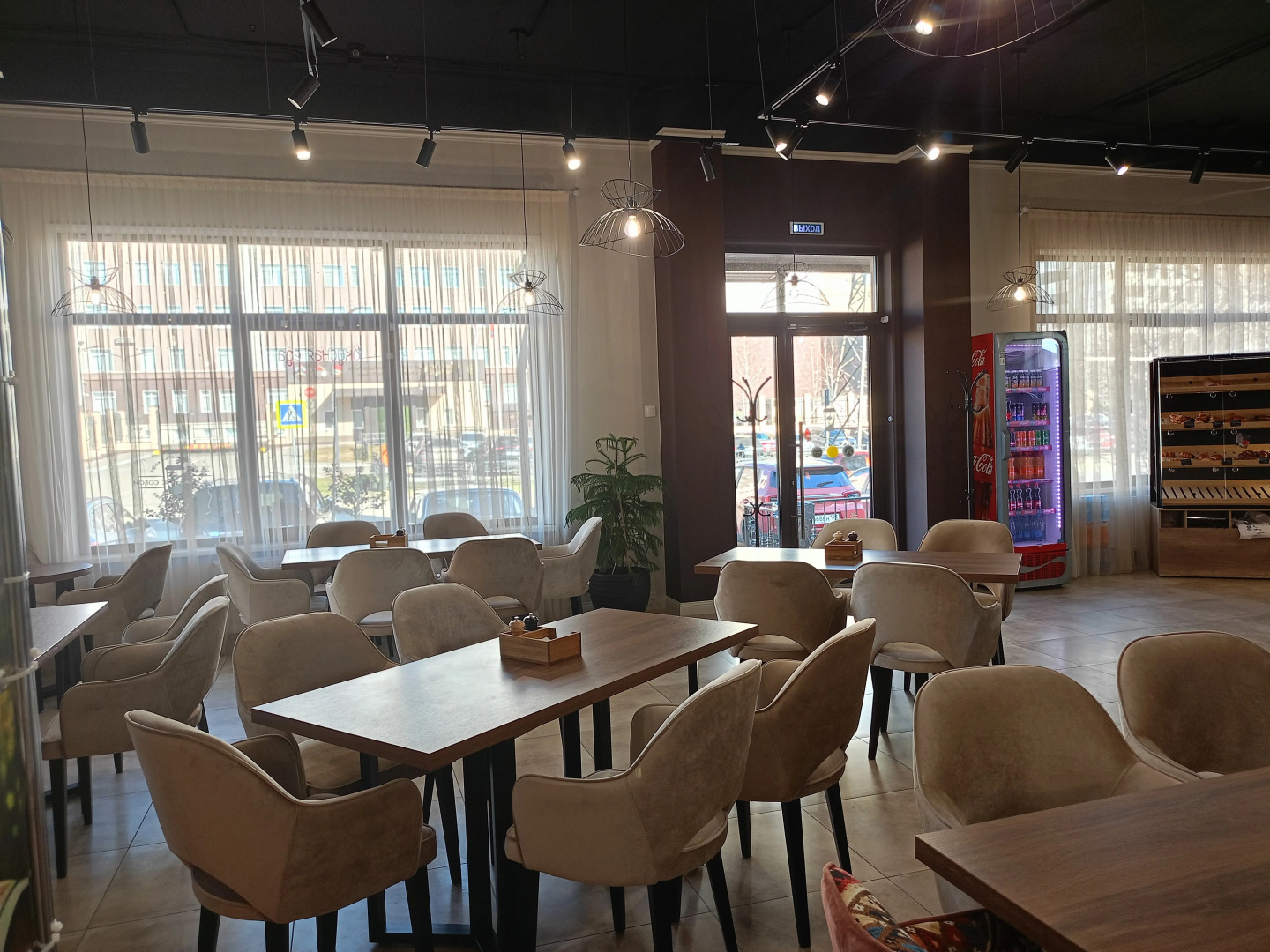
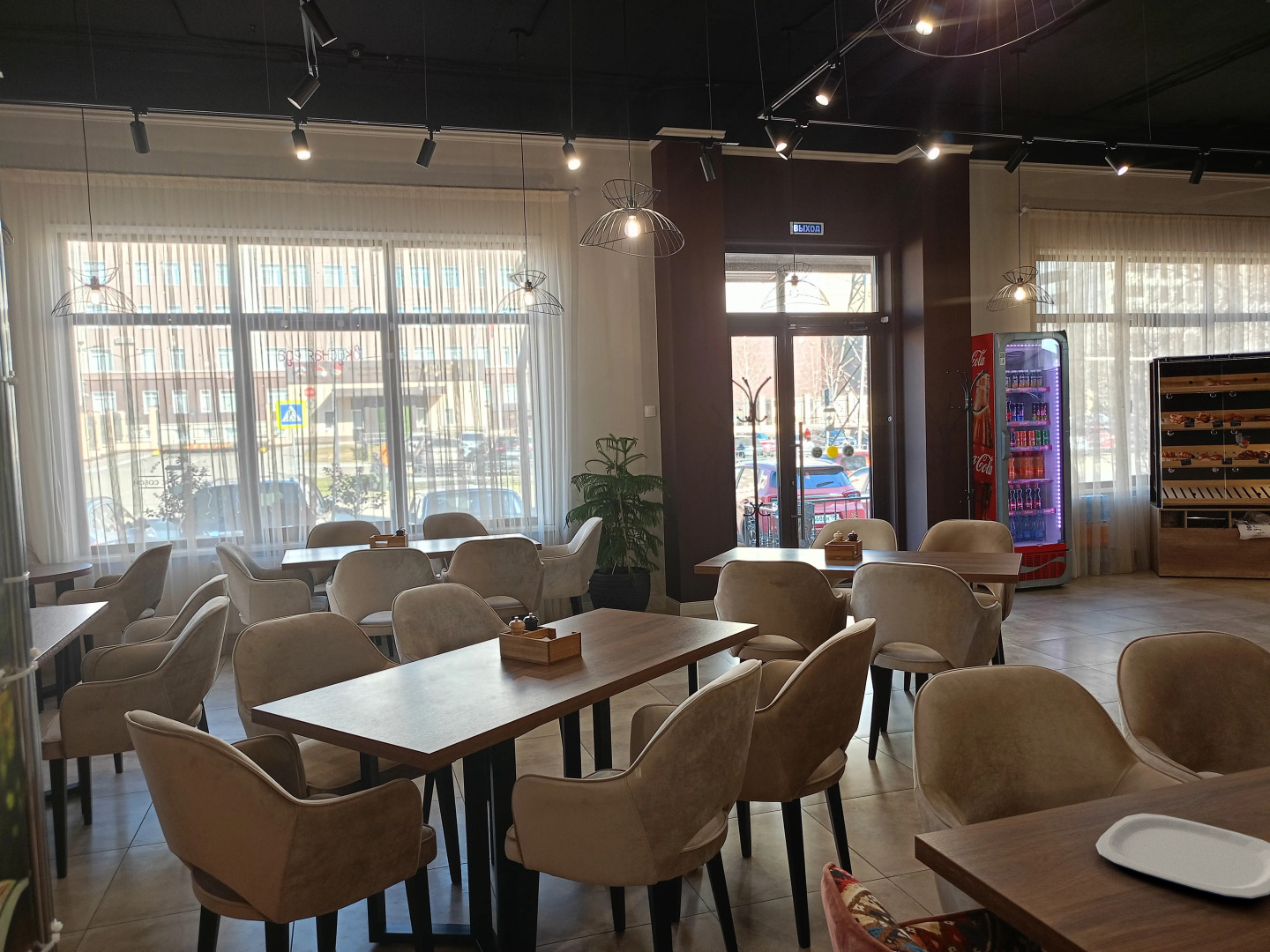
+ plate [1094,813,1270,900]
